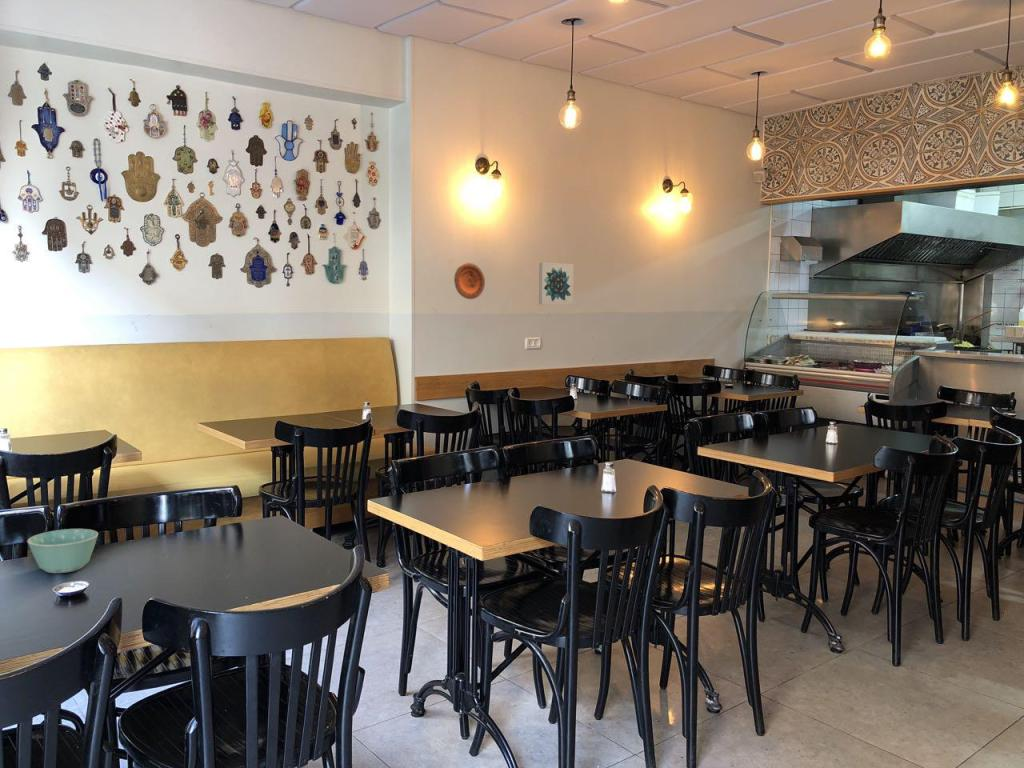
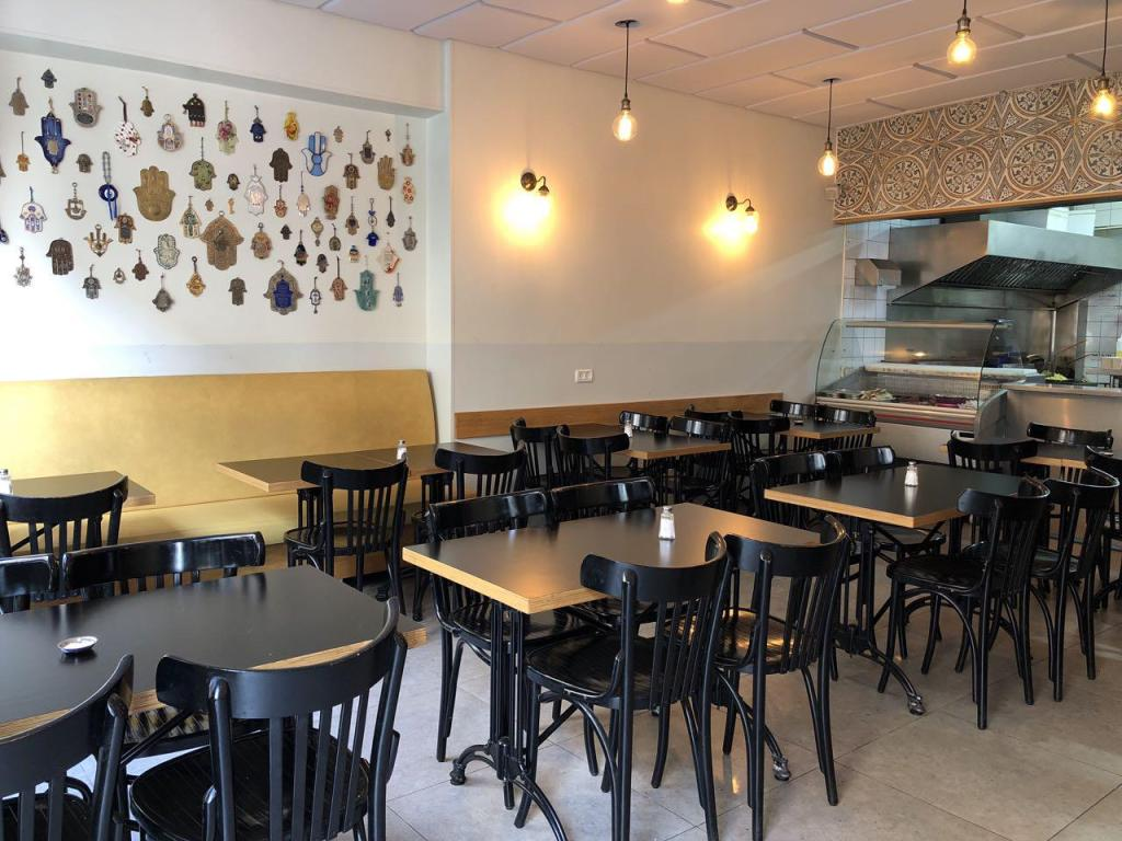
- decorative plate [453,262,486,300]
- bowl [26,528,99,574]
- wall art [538,262,575,306]
